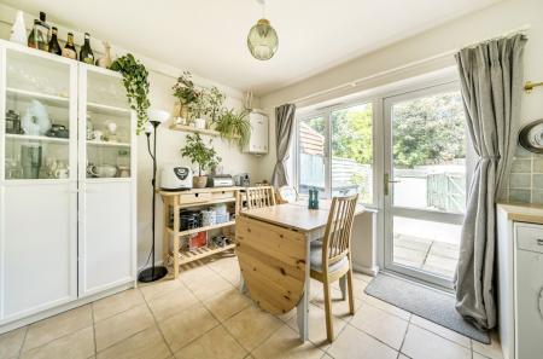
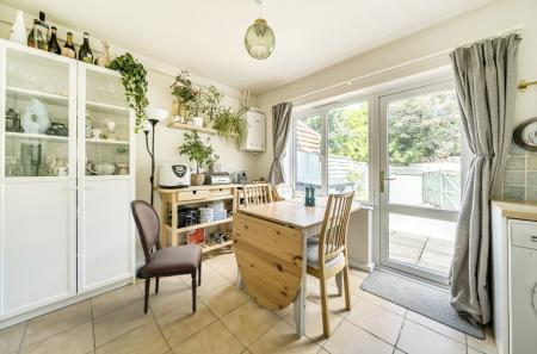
+ dining chair [129,198,203,316]
